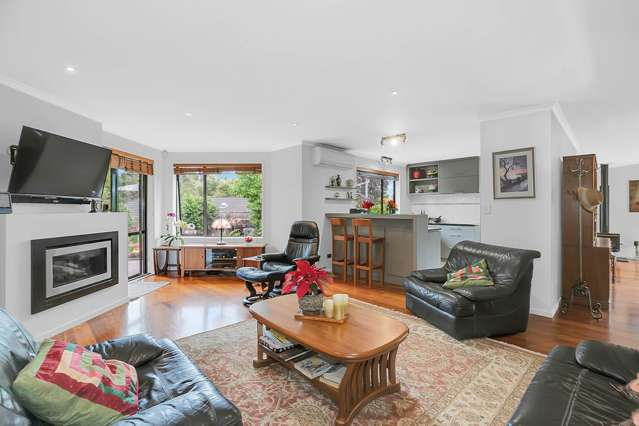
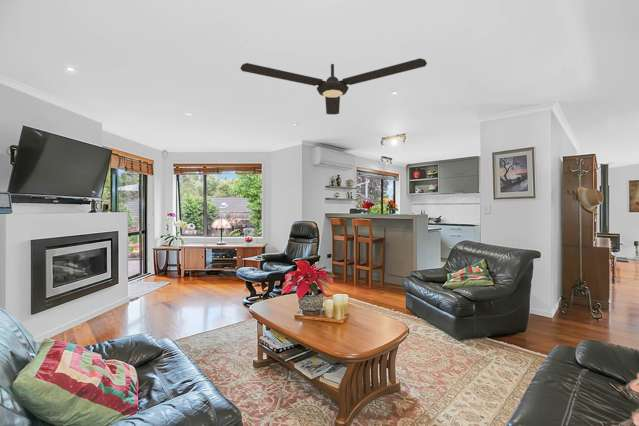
+ ceiling fan [239,57,428,116]
